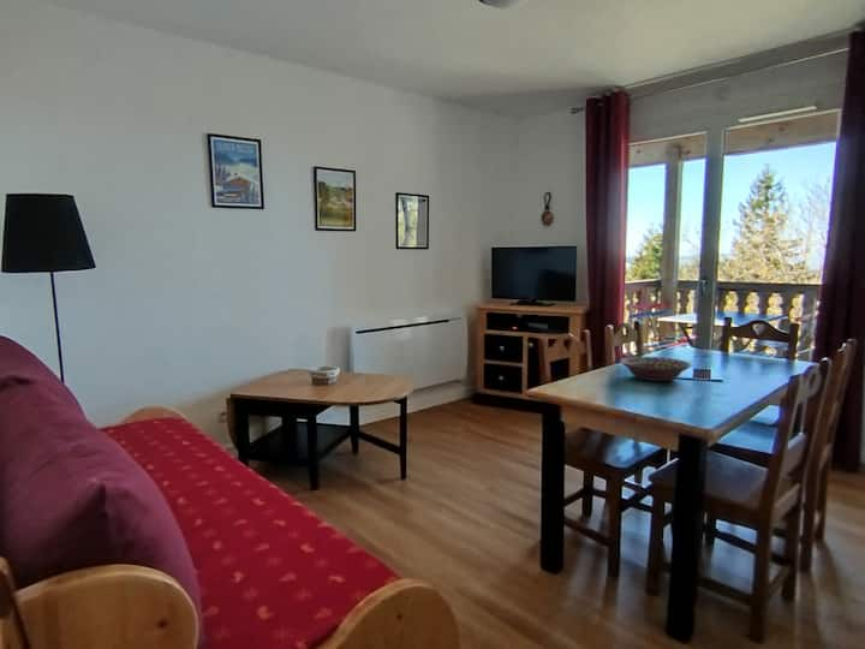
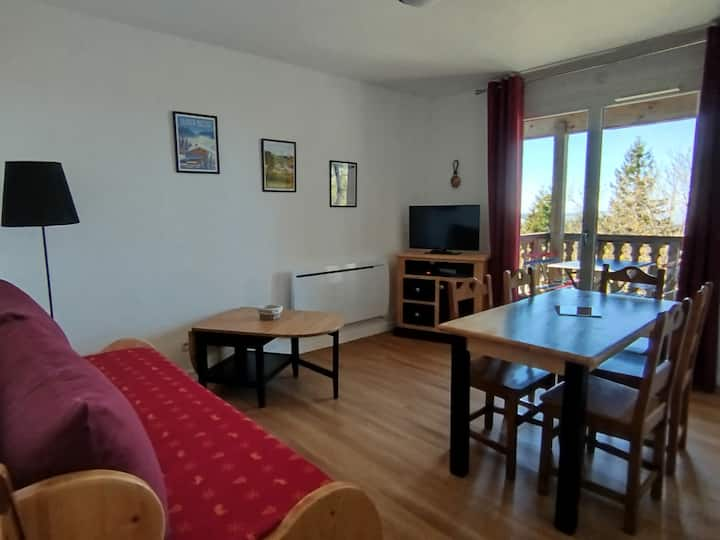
- decorative bowl [619,356,692,382]
